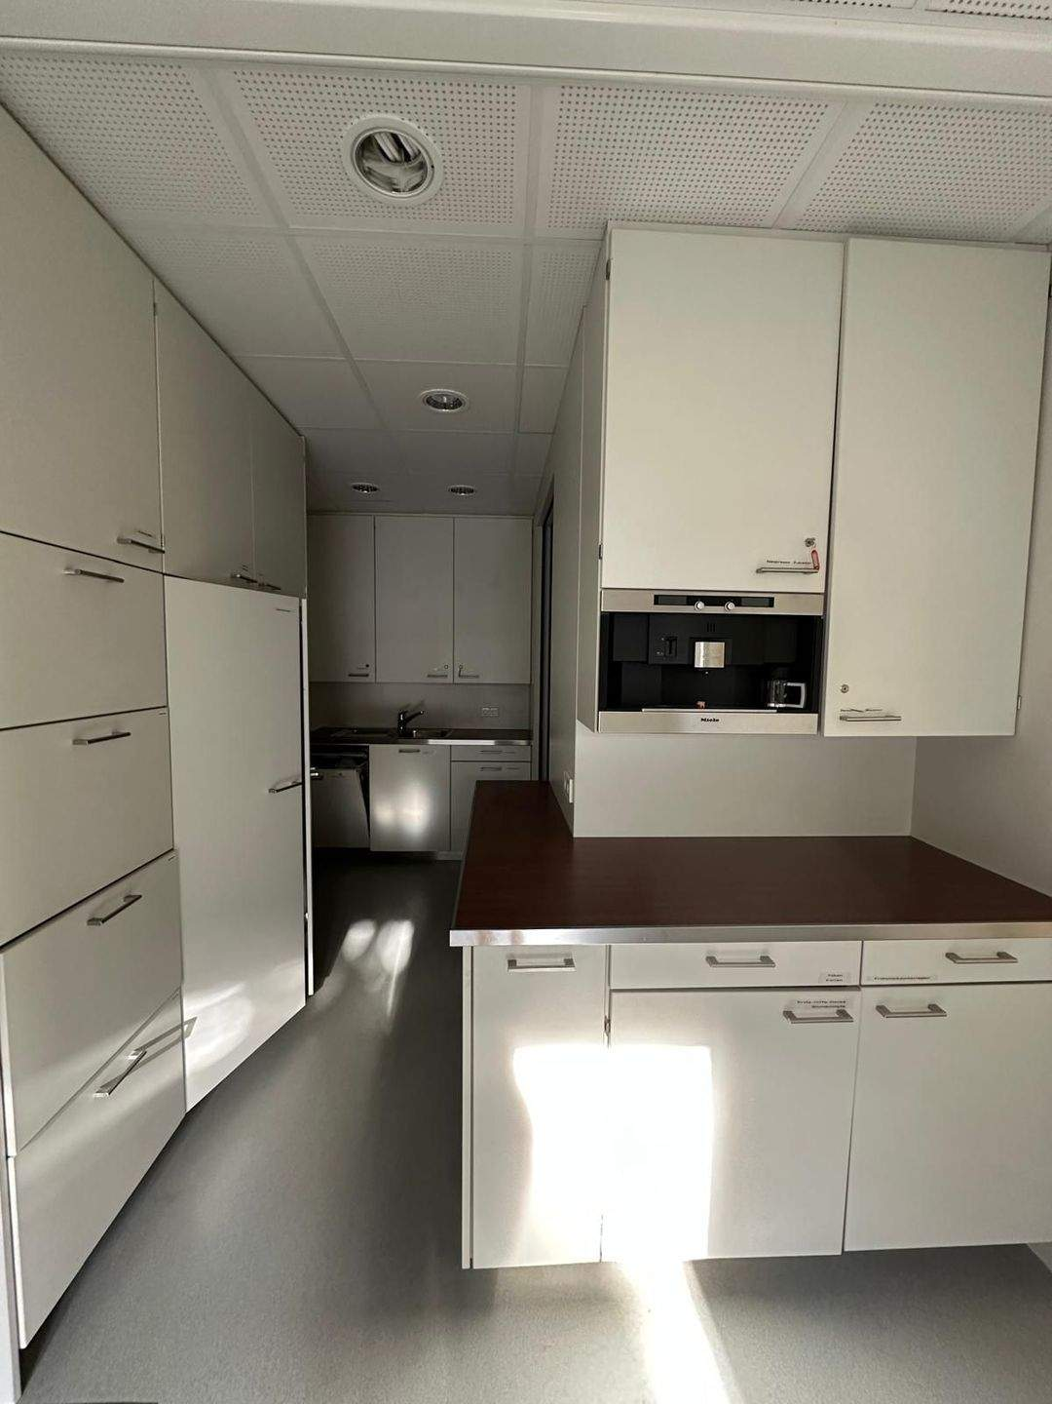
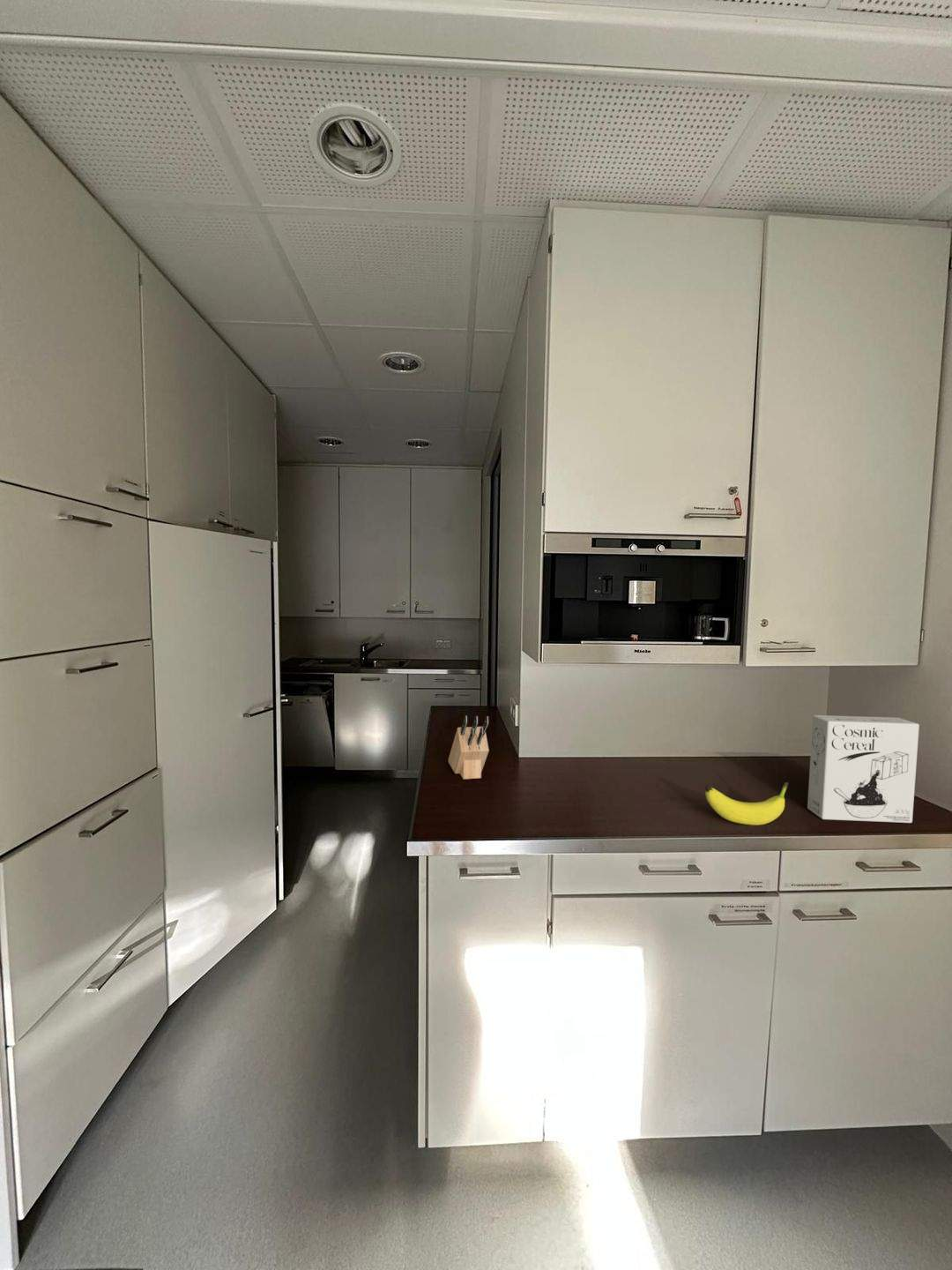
+ fruit [704,781,789,826]
+ knife block [448,714,490,781]
+ cereal box [807,714,920,824]
